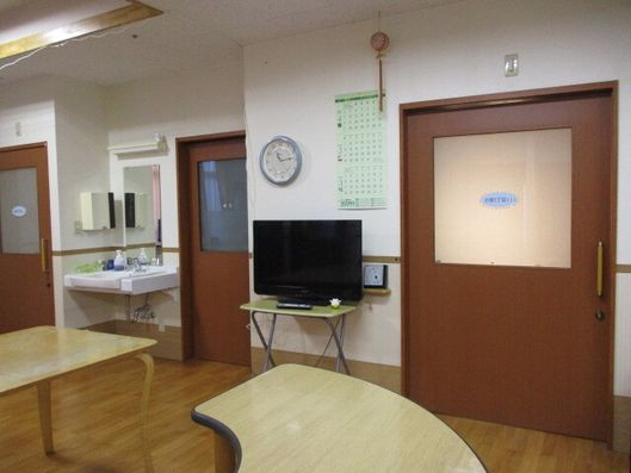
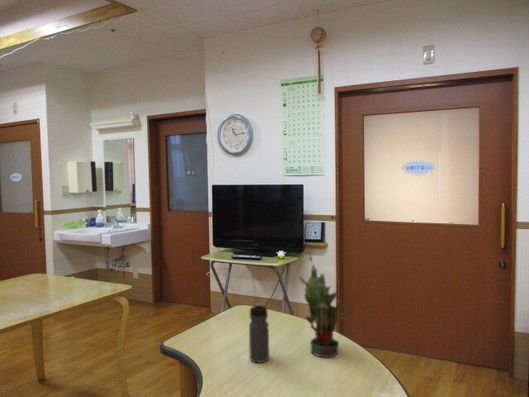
+ potted plant [298,264,352,358]
+ water bottle [248,302,270,363]
